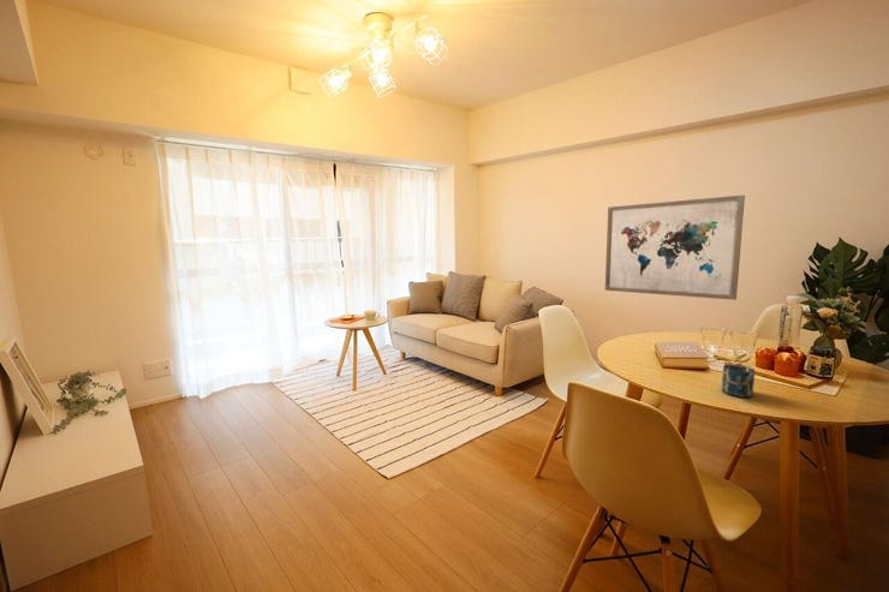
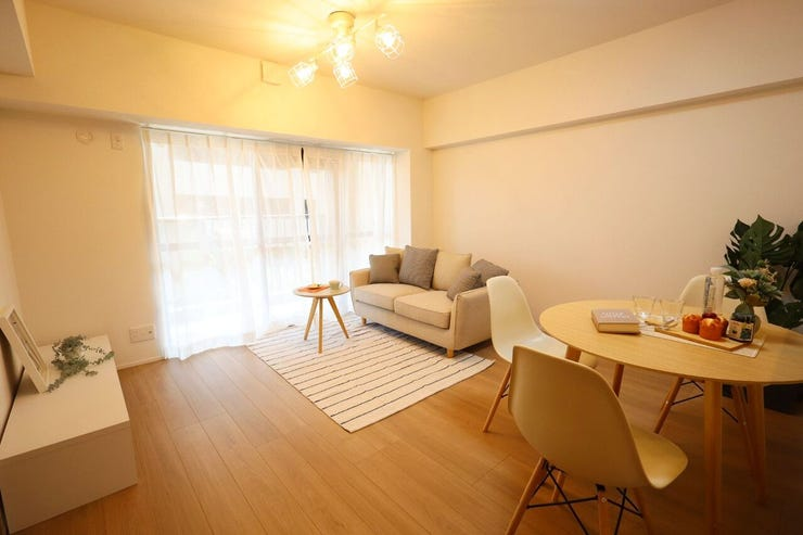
- cup [721,364,757,399]
- wall art [604,195,746,301]
